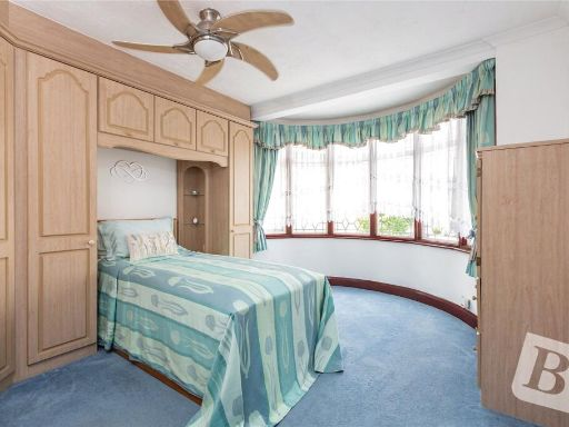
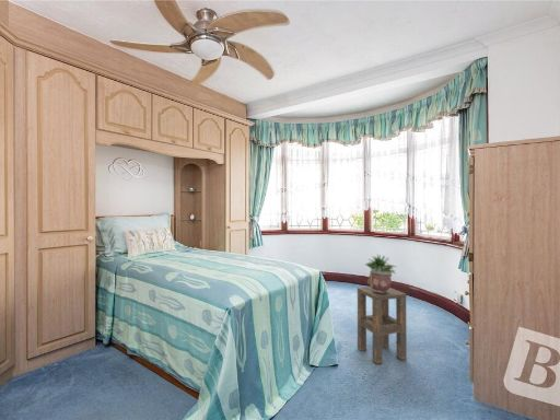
+ side table [357,285,408,365]
+ potted plant [364,253,398,293]
